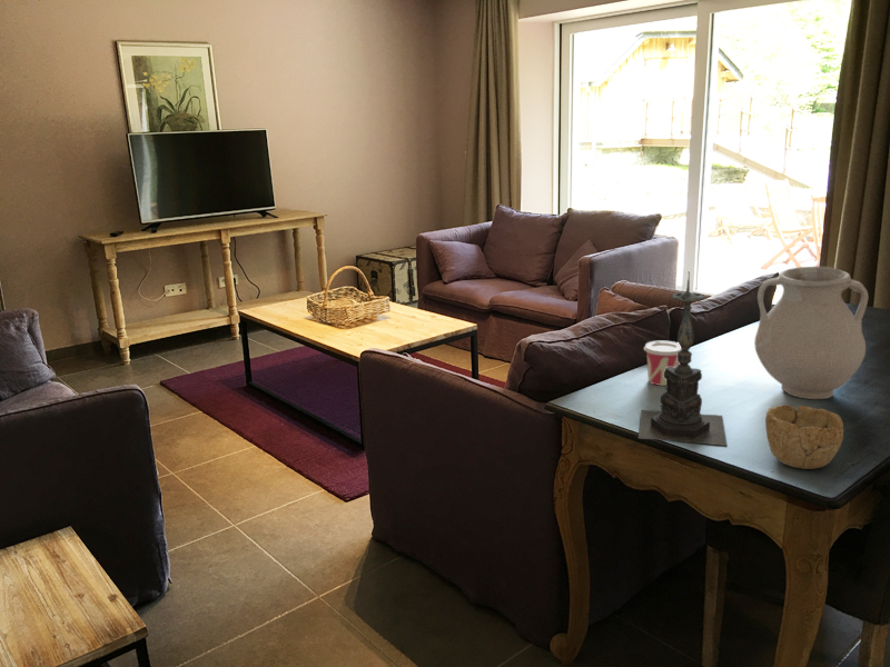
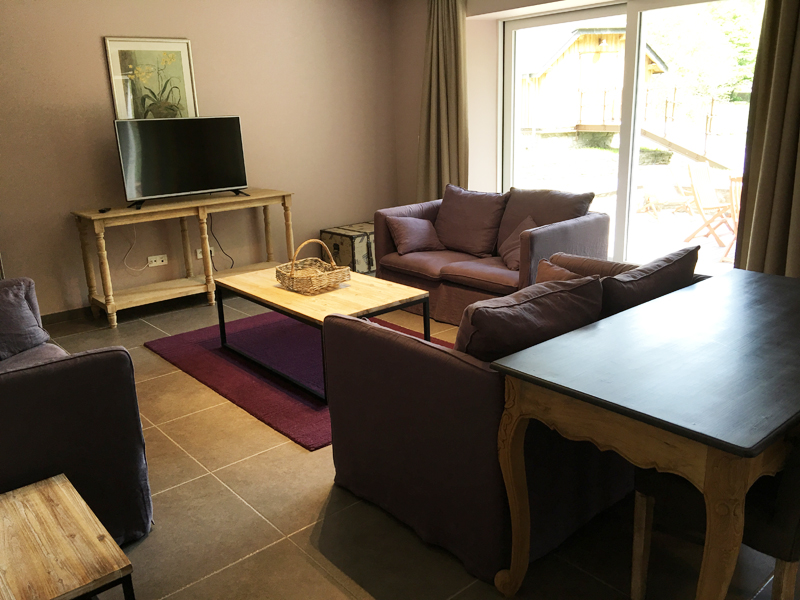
- candle holder [637,270,728,447]
- cup [643,340,682,387]
- bowl [764,404,844,470]
- vase [753,266,869,400]
